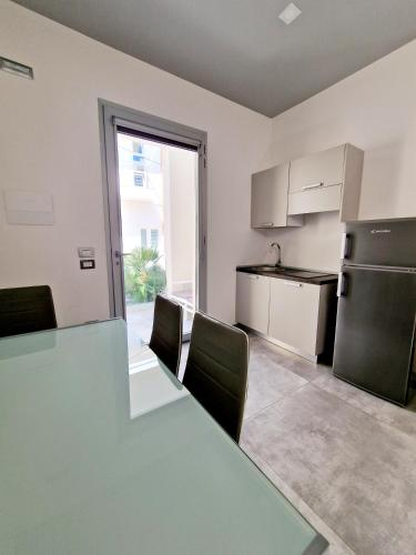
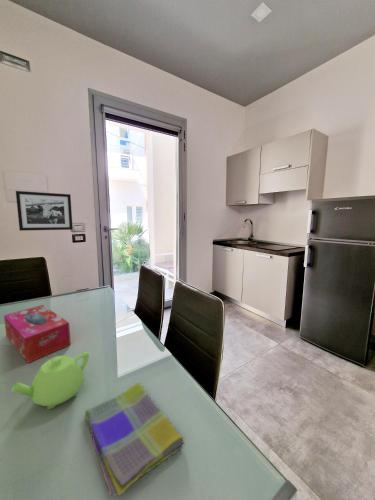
+ teapot [11,351,90,411]
+ tissue box [3,304,72,364]
+ picture frame [15,190,74,232]
+ dish towel [84,381,185,498]
